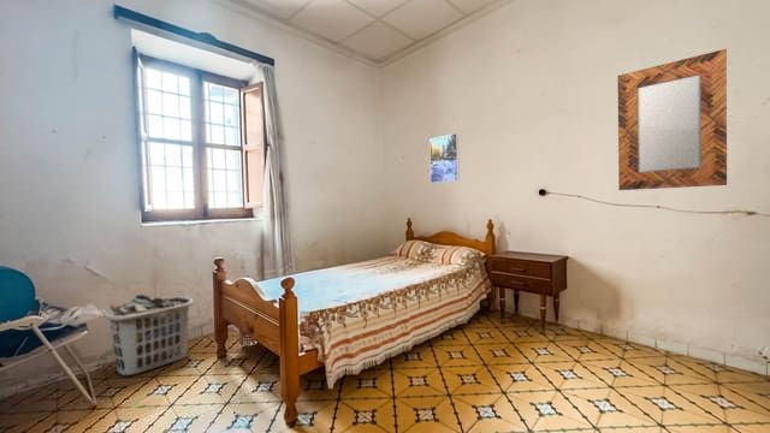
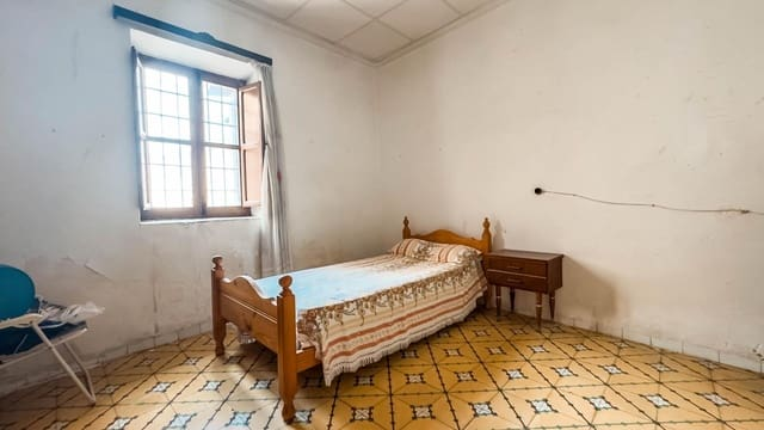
- home mirror [617,48,728,191]
- clothes hamper [102,293,195,376]
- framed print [428,132,461,184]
